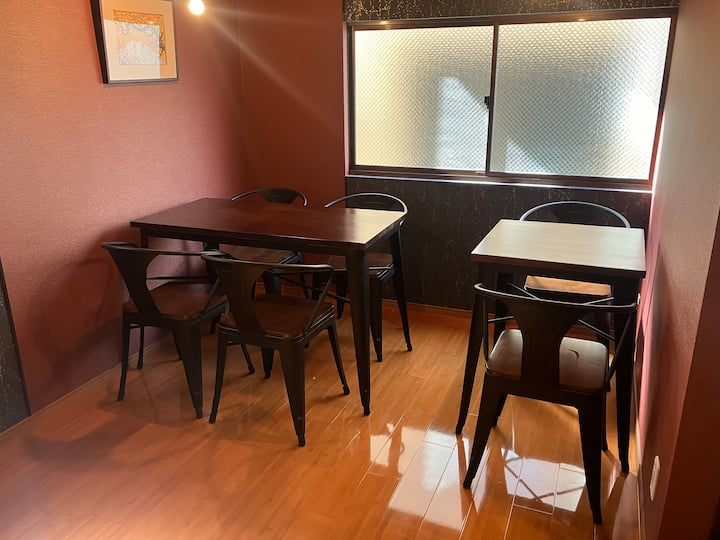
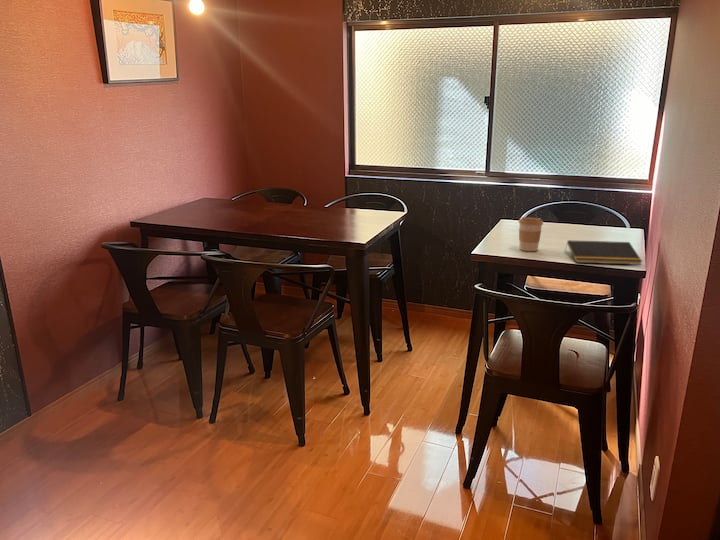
+ notepad [564,239,643,266]
+ coffee cup [518,216,544,252]
